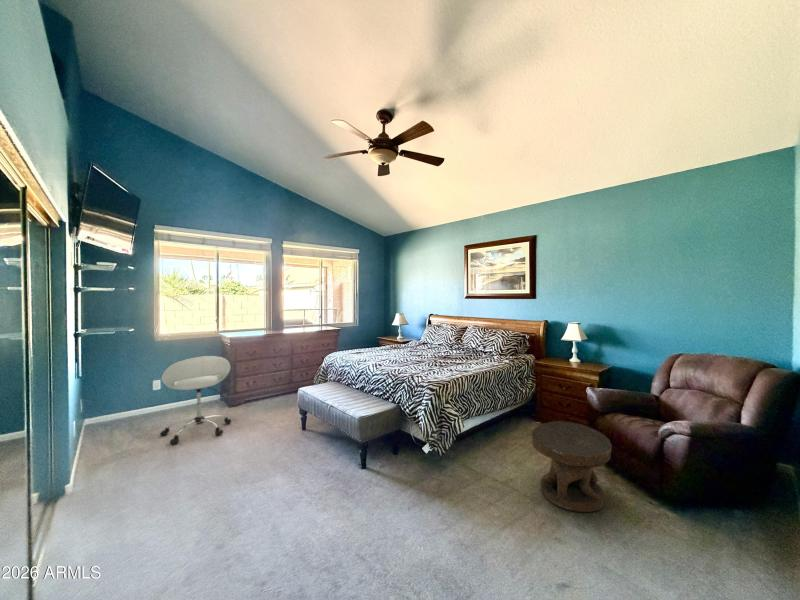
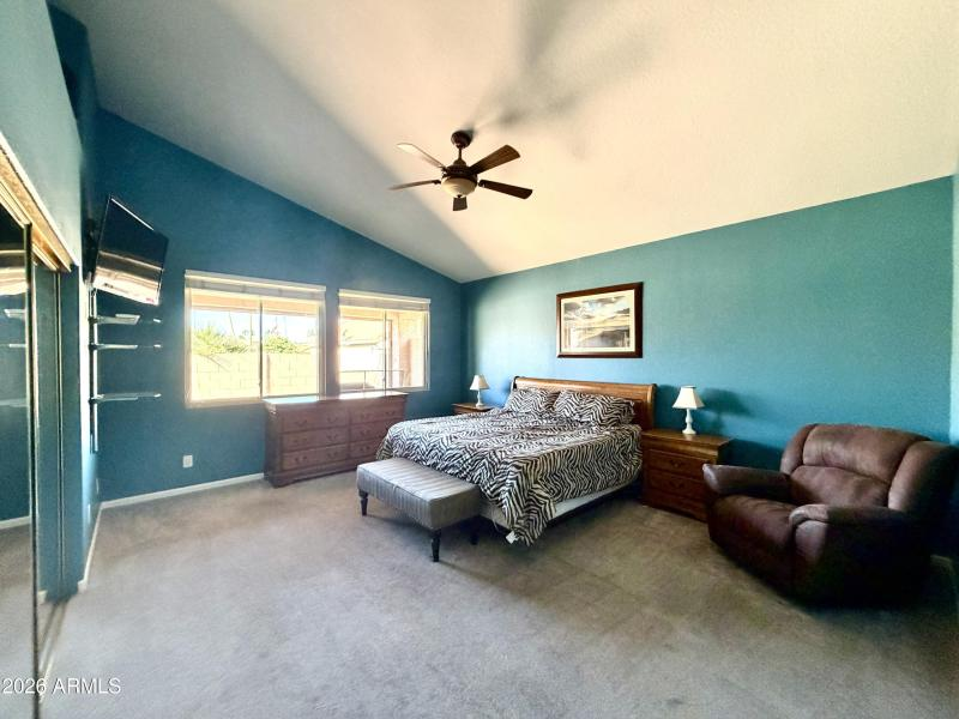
- chair [159,355,232,445]
- side table [531,420,613,513]
